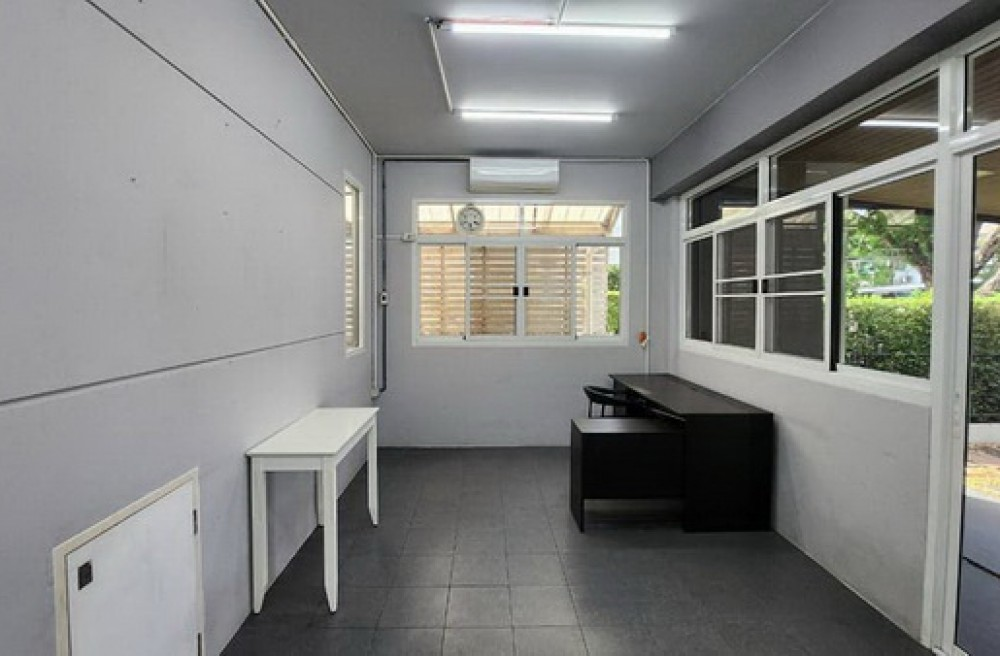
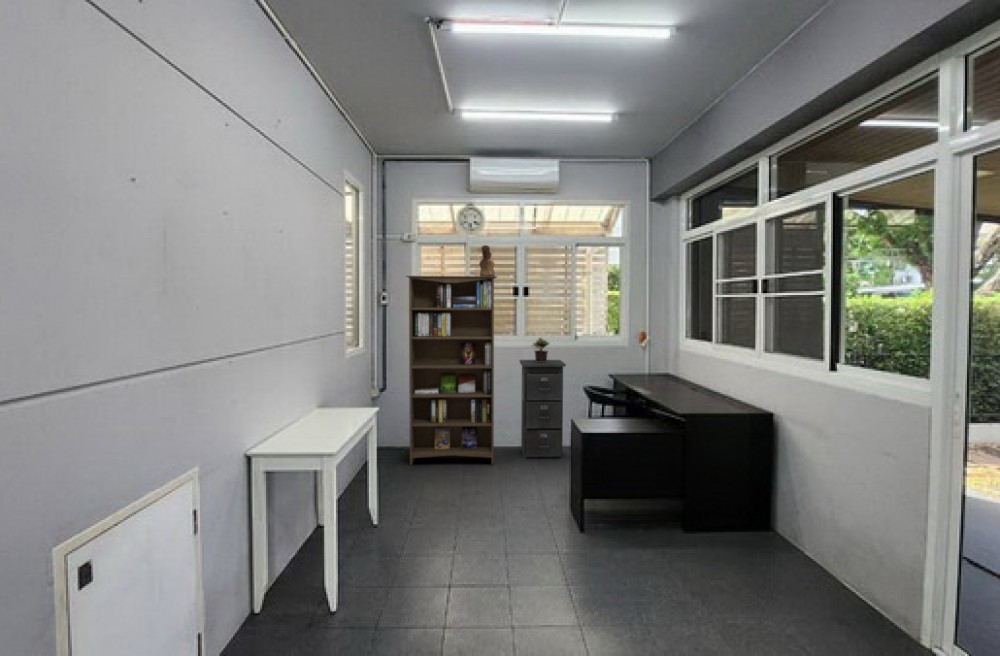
+ filing cabinet [519,359,567,459]
+ ceramic vessel [478,244,496,276]
+ potted plant [530,337,550,362]
+ bookcase [405,275,498,467]
